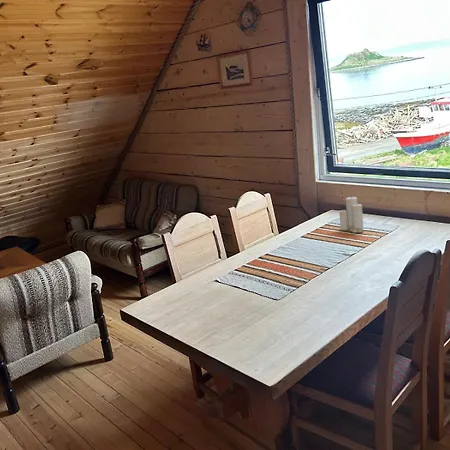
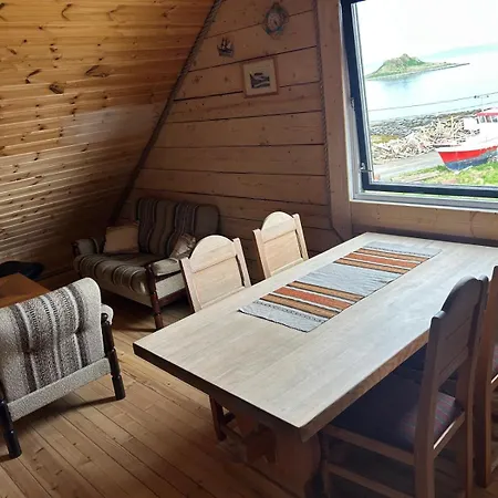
- candle [339,196,364,233]
